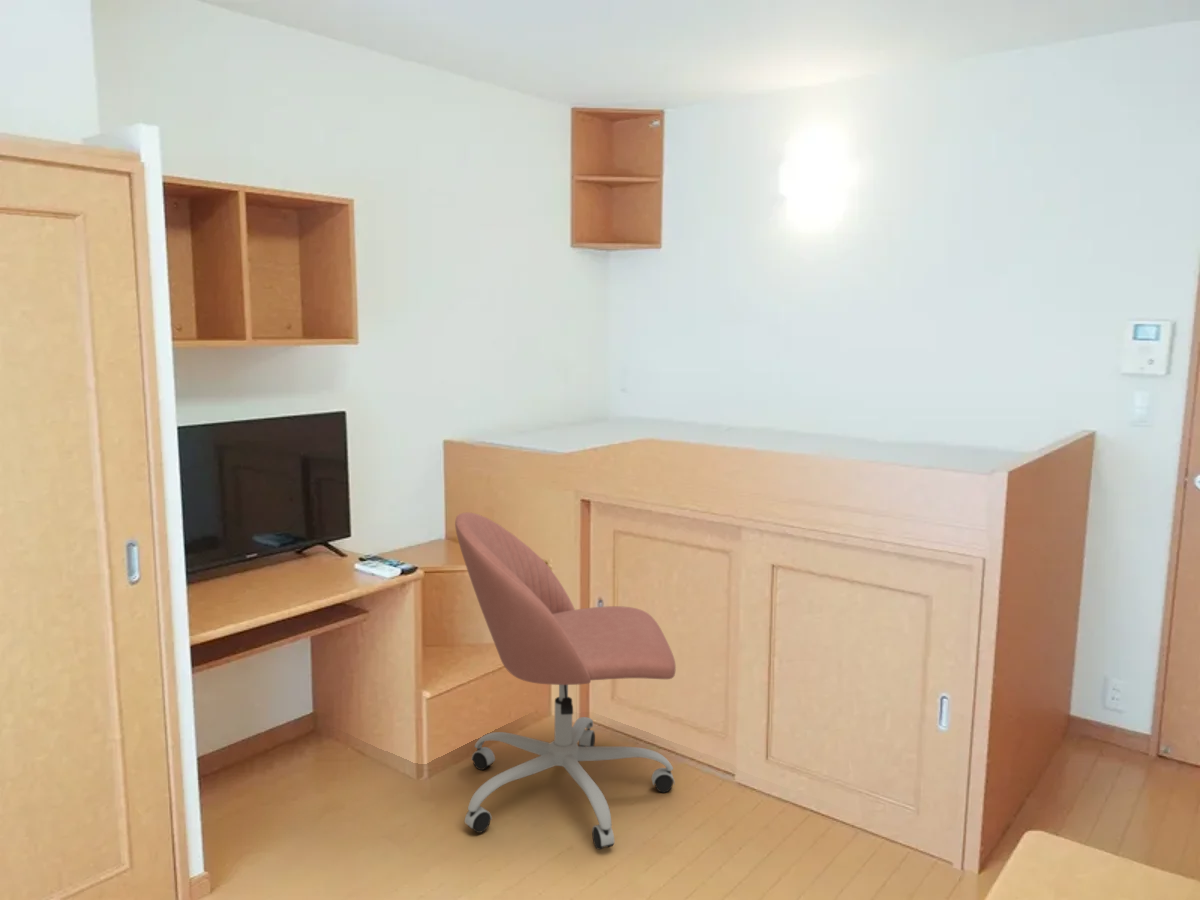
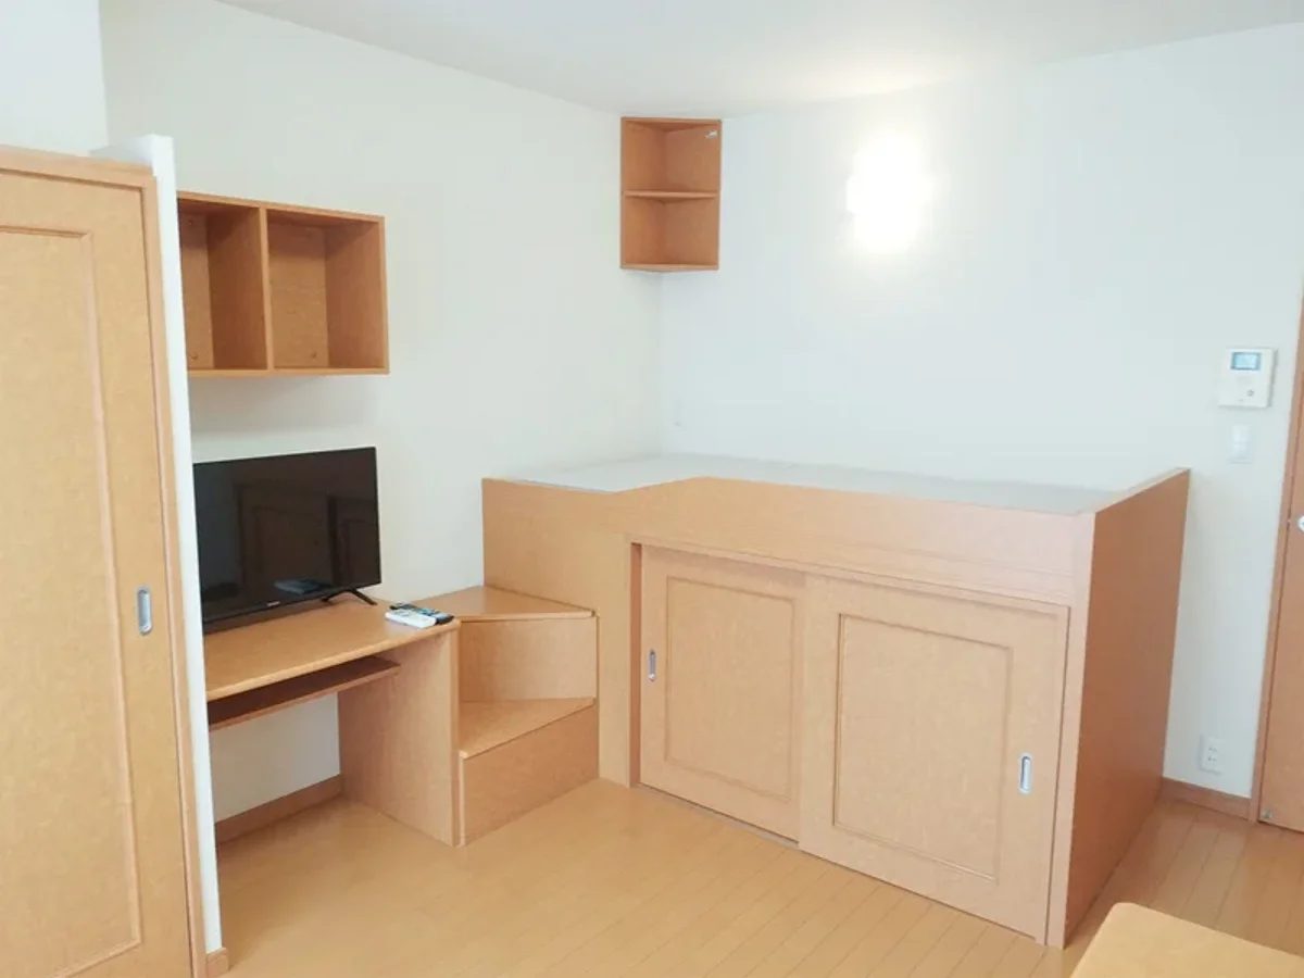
- office chair [454,512,677,851]
